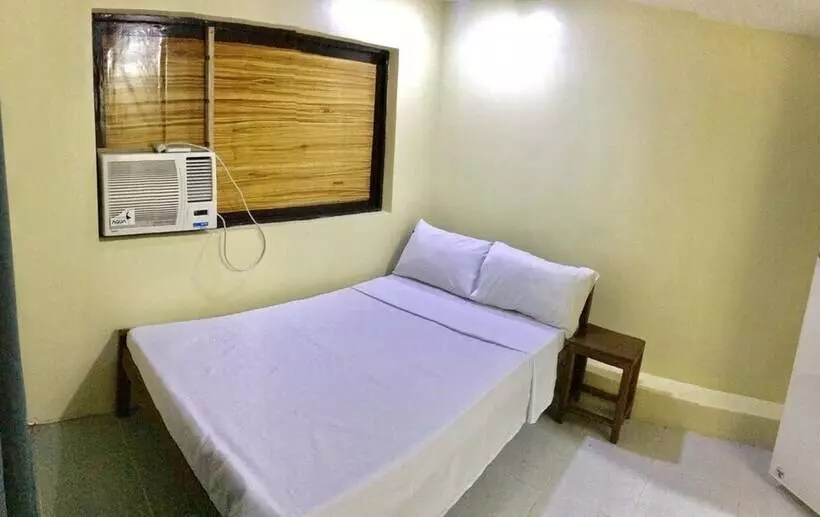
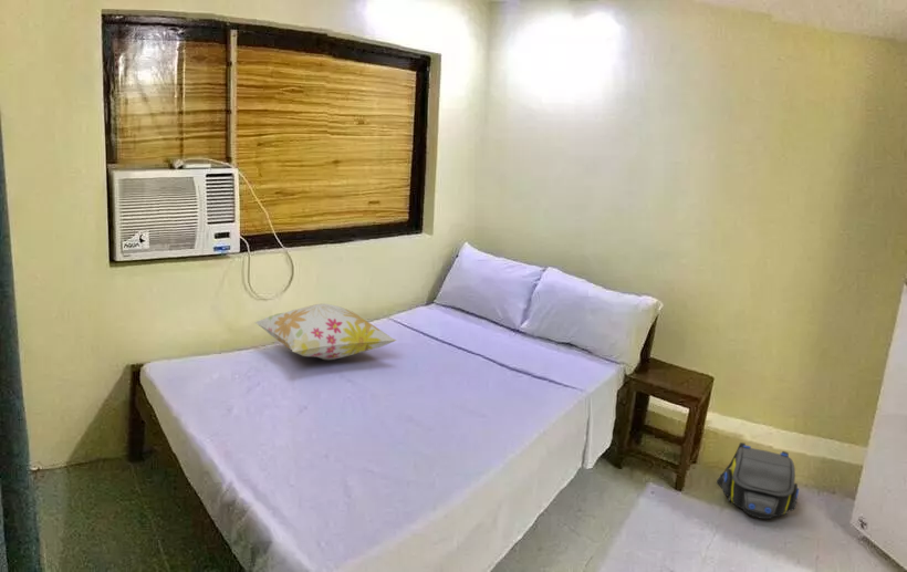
+ shoulder bag [716,441,800,520]
+ decorative pillow [253,302,398,361]
